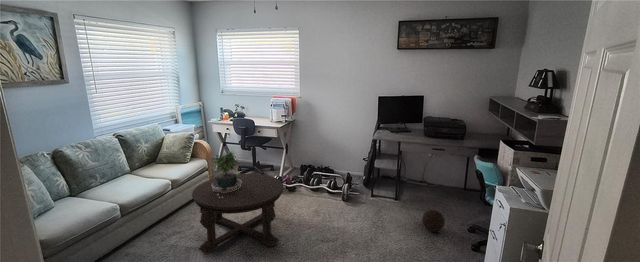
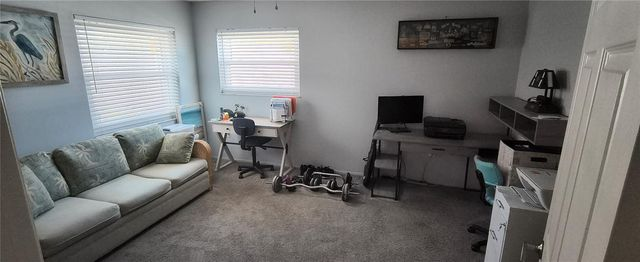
- potted plant [212,150,242,198]
- coffee table [191,173,284,254]
- ball [421,209,446,233]
